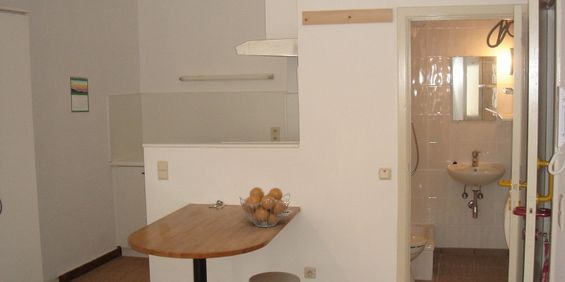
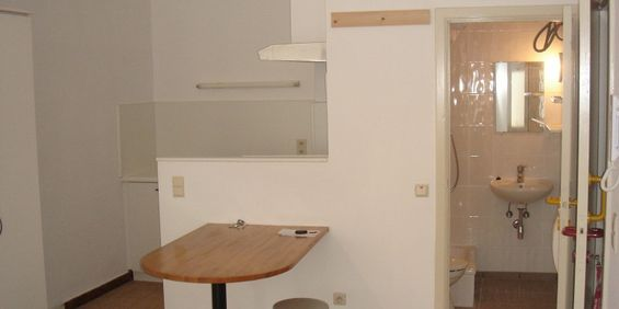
- calendar [68,75,90,113]
- fruit basket [238,186,291,228]
